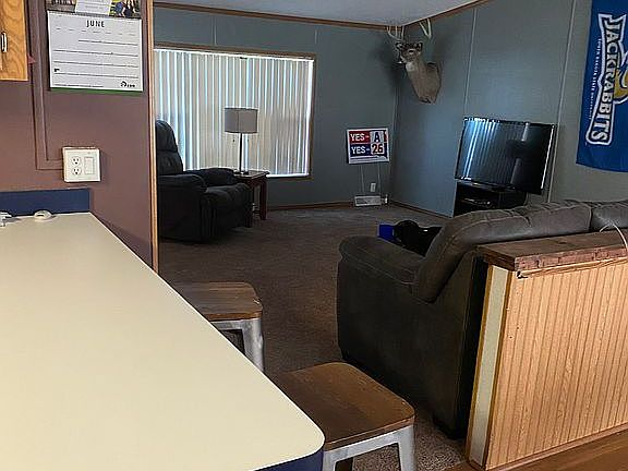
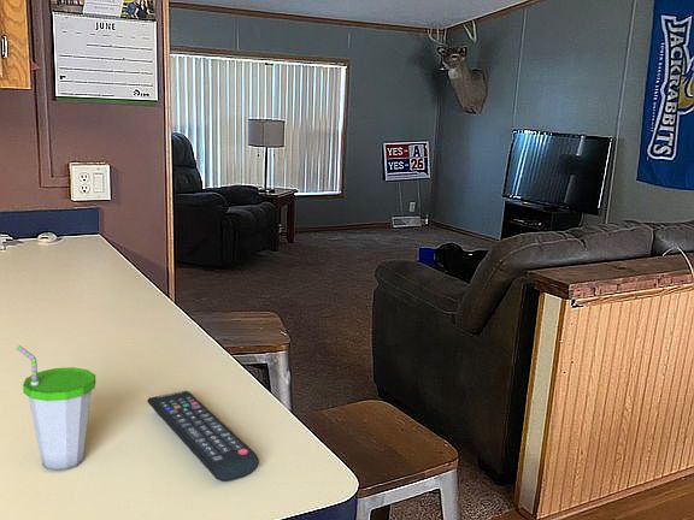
+ remote control [146,390,260,483]
+ cup [16,344,96,472]
